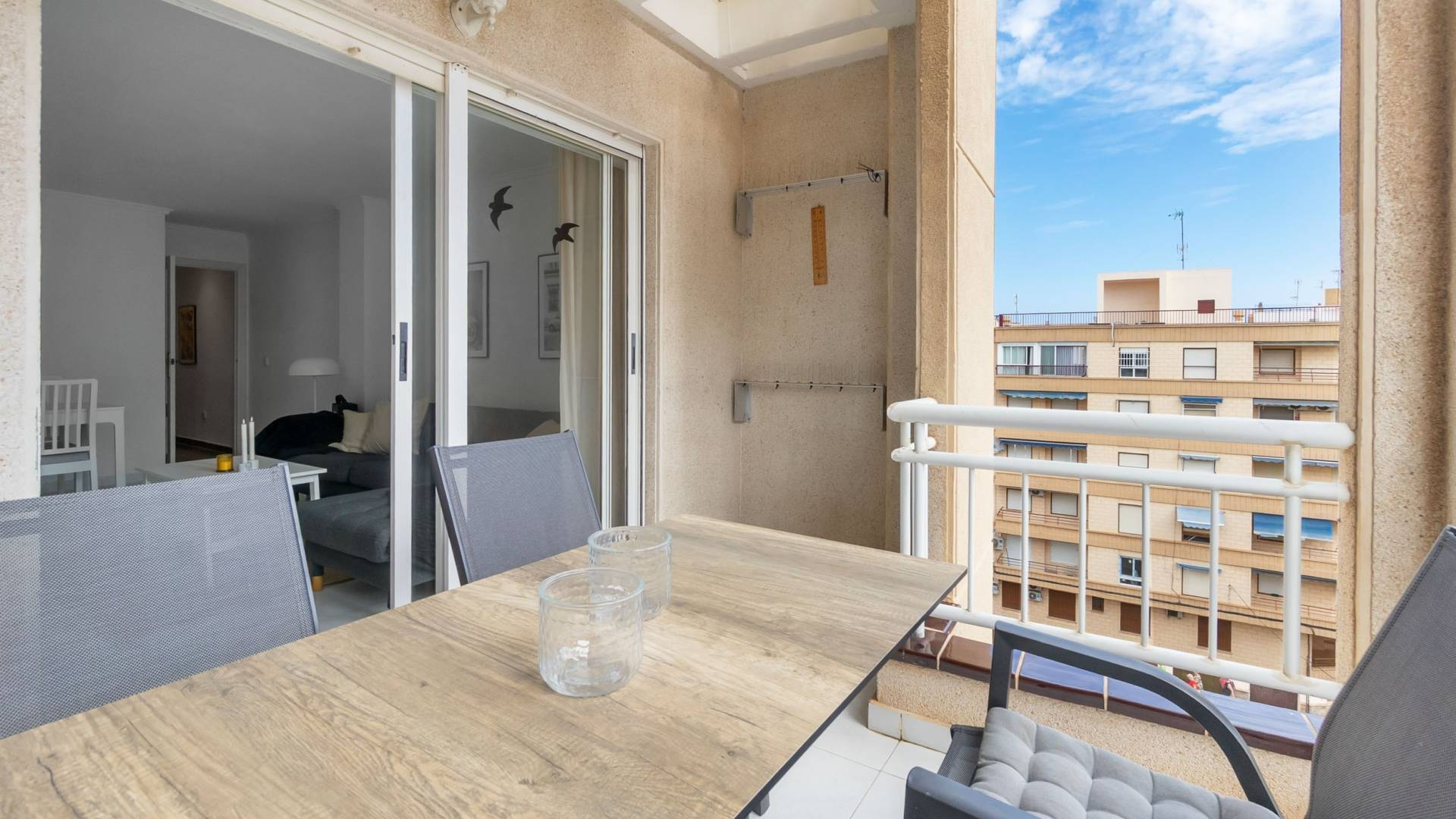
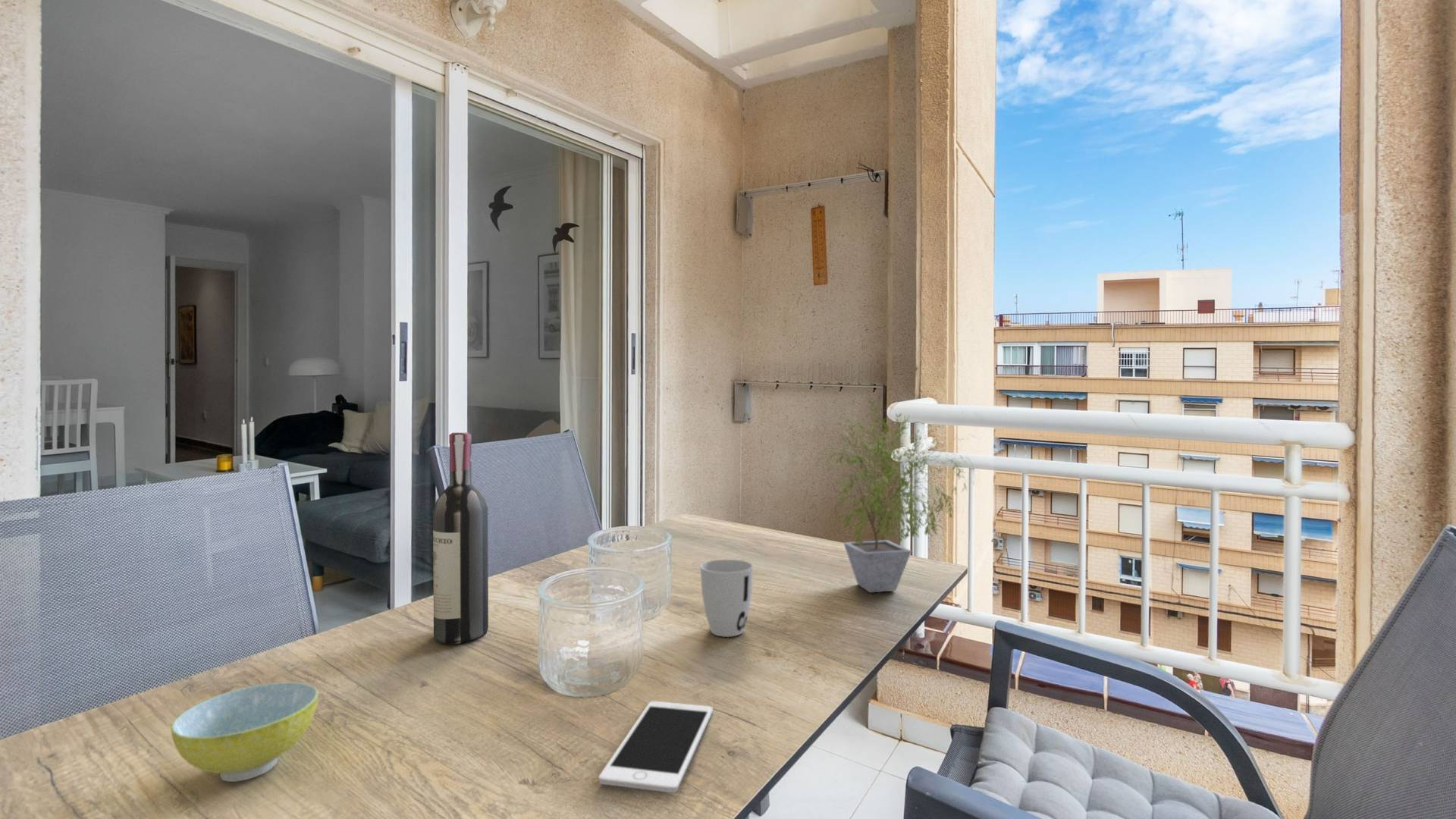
+ bowl [170,681,319,783]
+ cup [699,558,754,638]
+ wine bottle [432,431,489,645]
+ cell phone [598,701,714,793]
+ potted plant [808,397,981,593]
